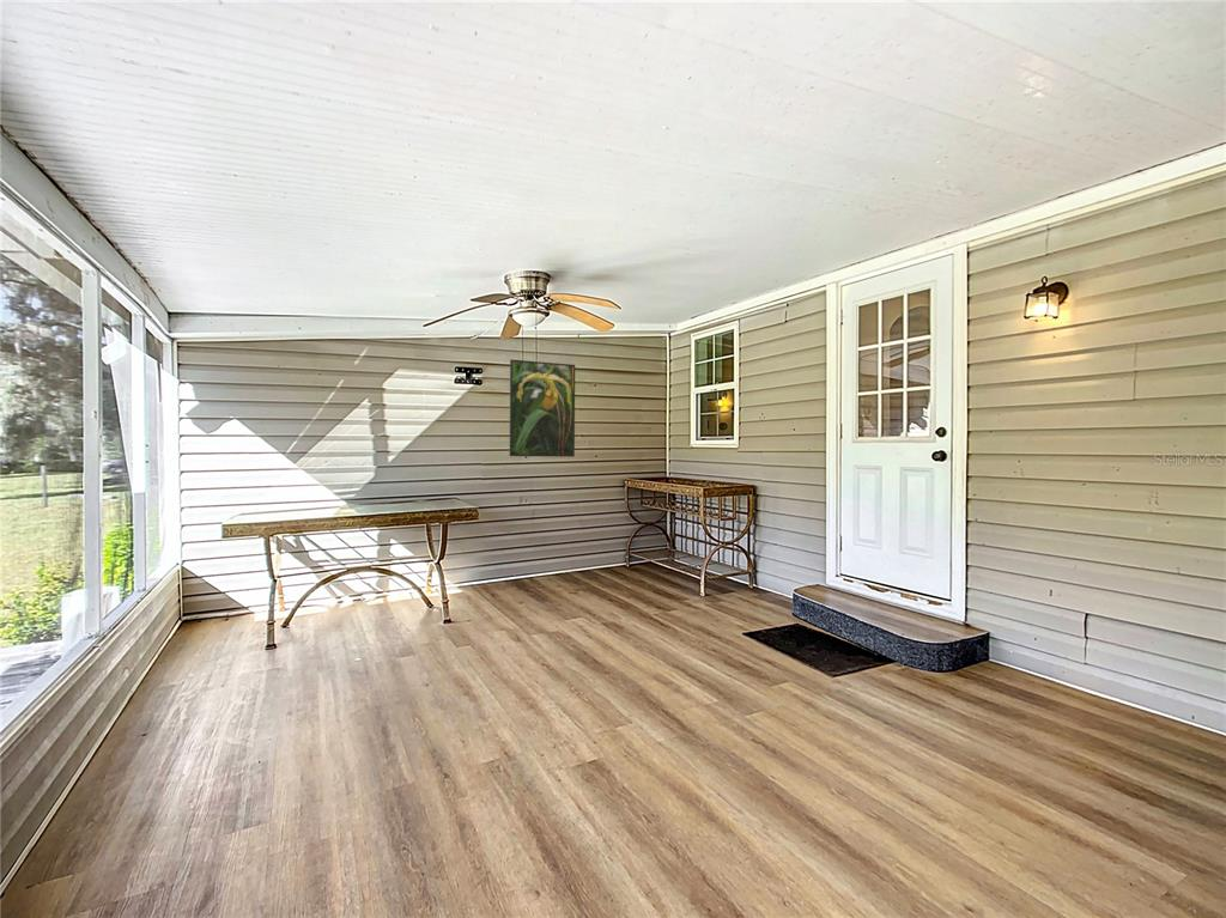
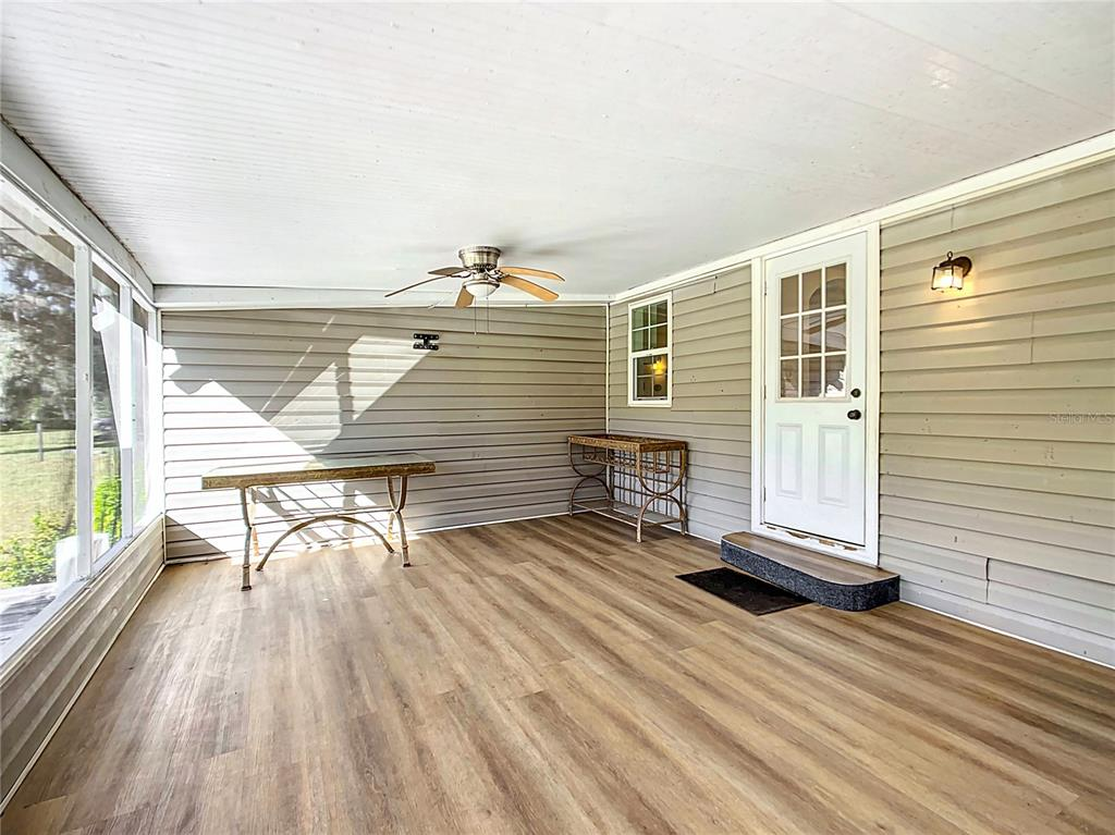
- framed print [509,359,576,458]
